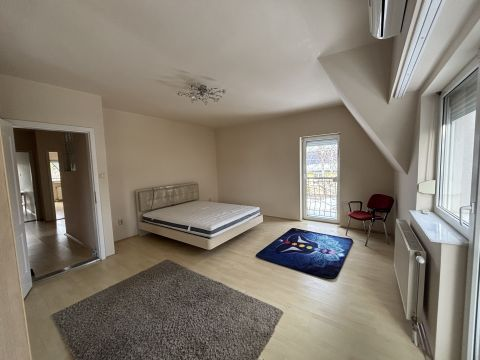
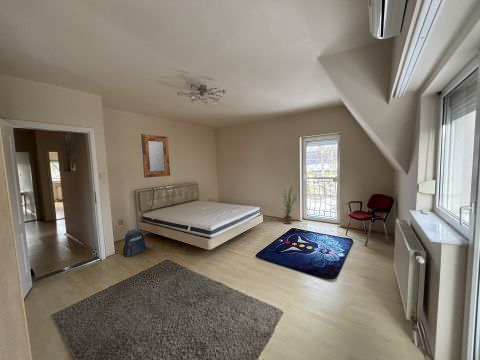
+ backpack [122,228,147,258]
+ house plant [277,184,298,225]
+ home mirror [140,133,171,179]
